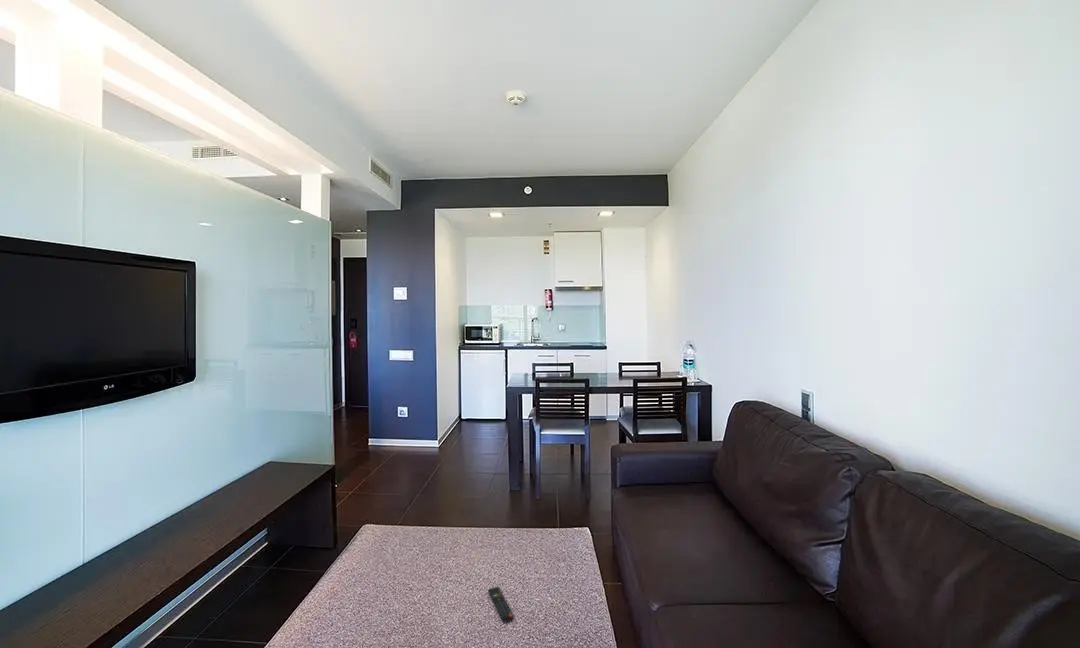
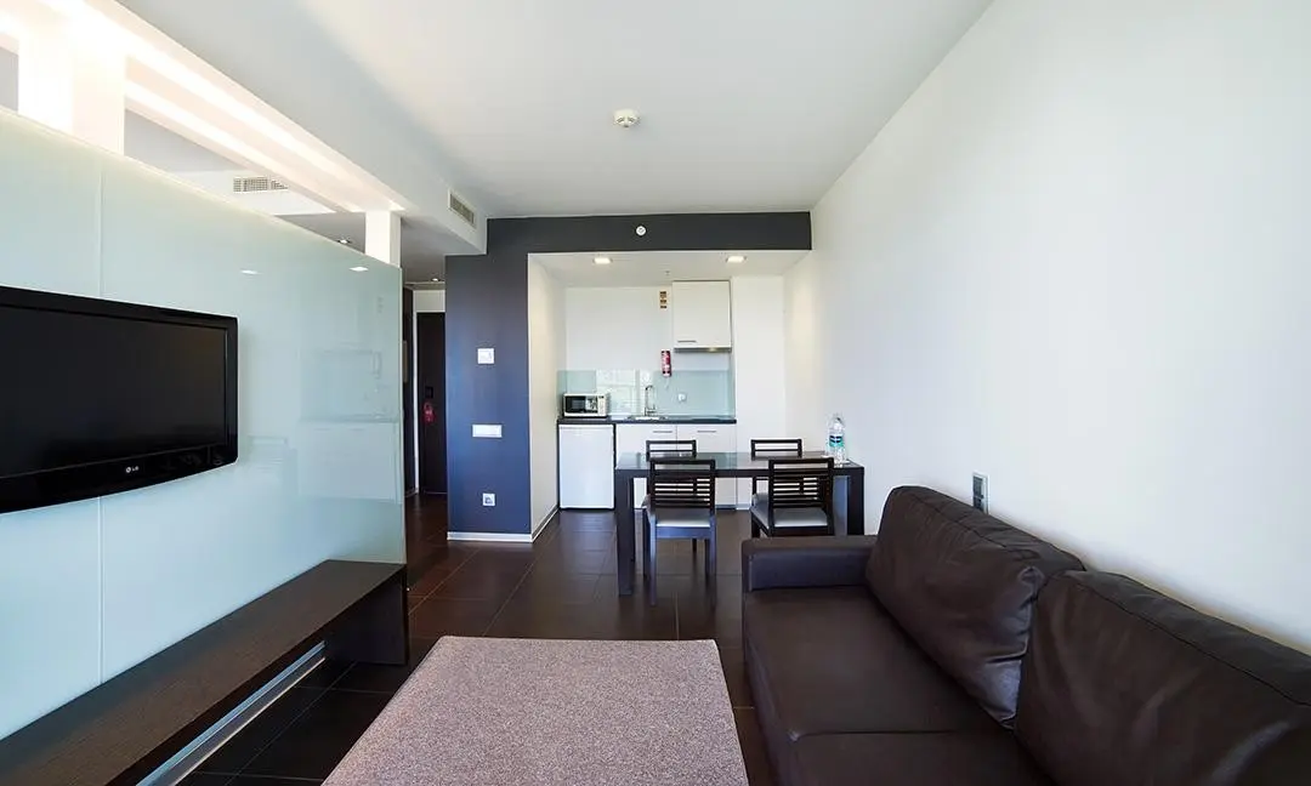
- remote control [487,586,515,623]
